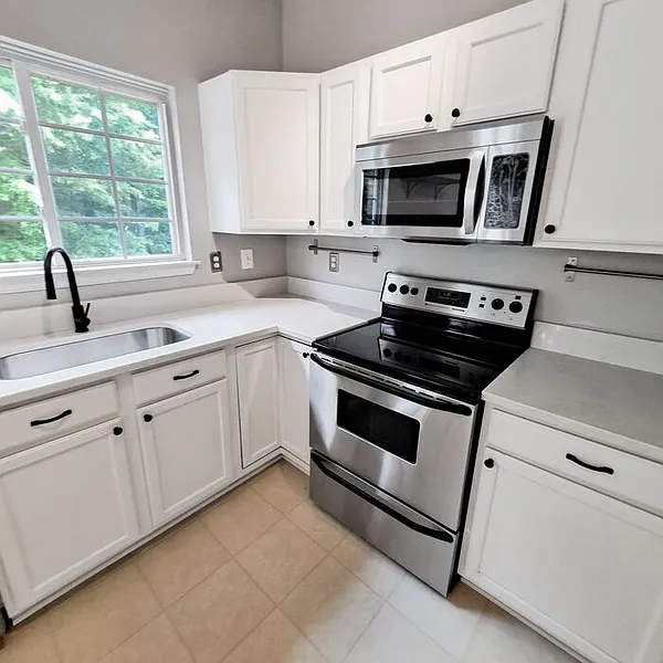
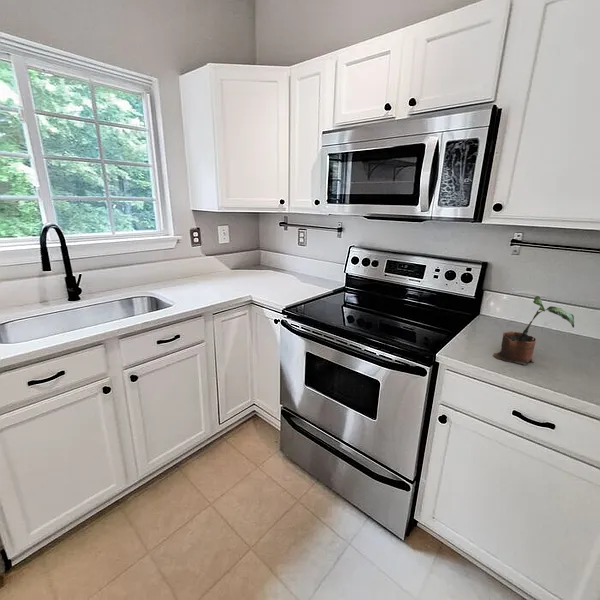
+ potted plant [492,295,575,366]
